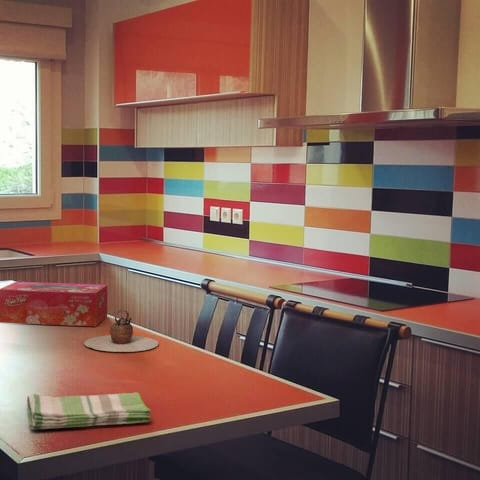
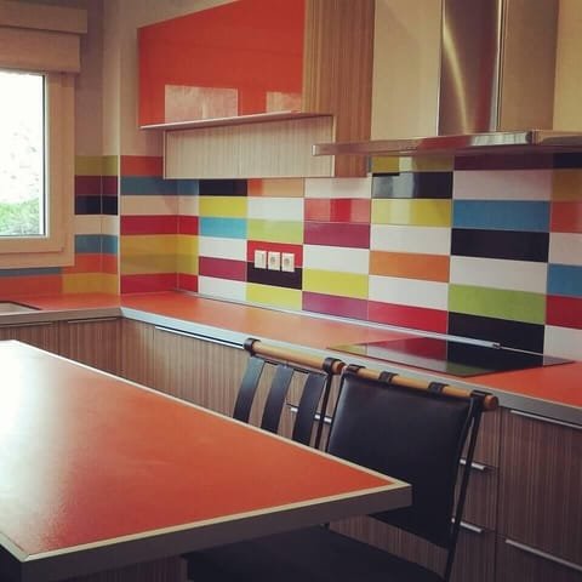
- dish towel [26,392,152,430]
- teapot [83,309,159,353]
- tissue box [0,281,108,327]
